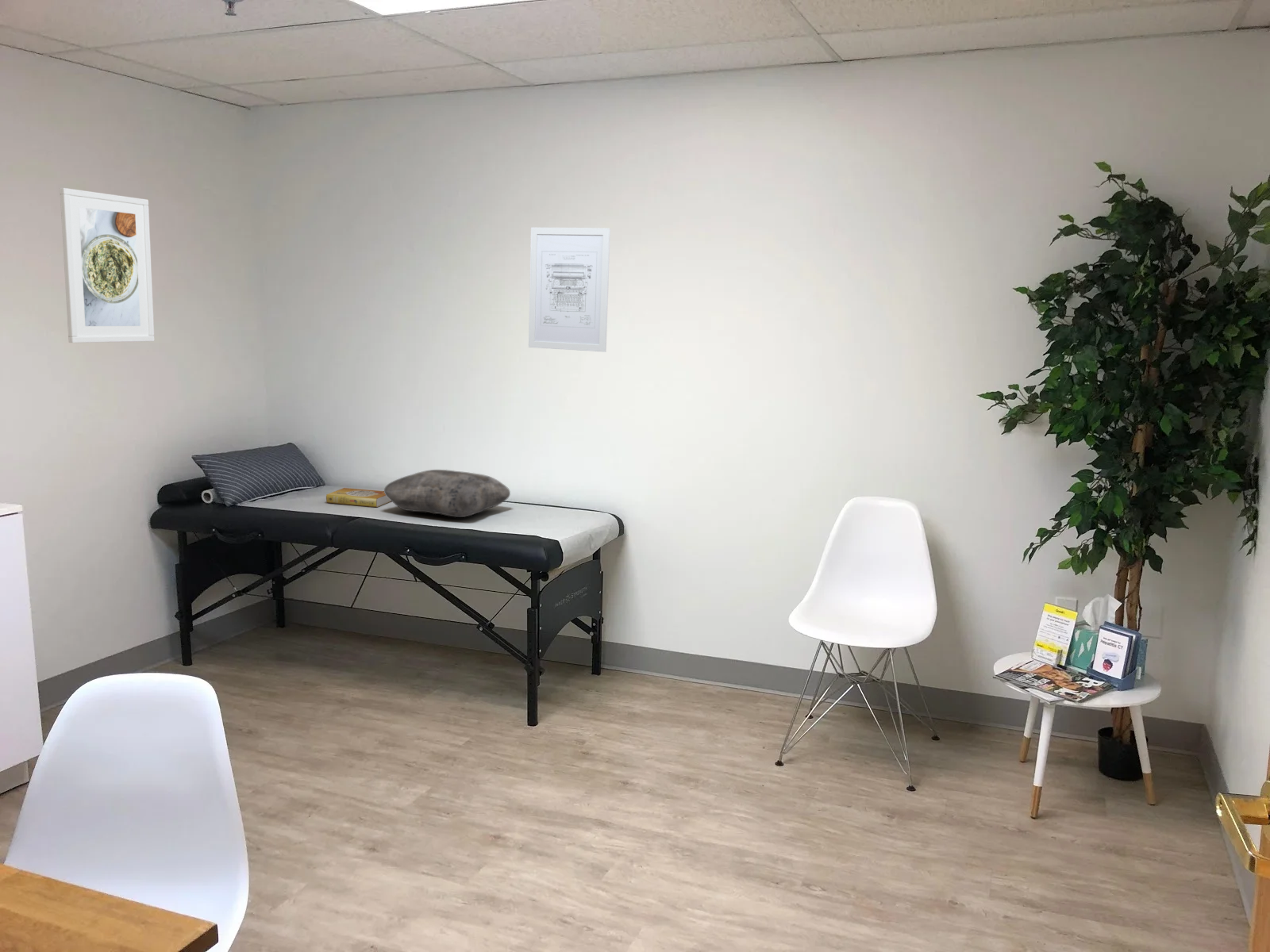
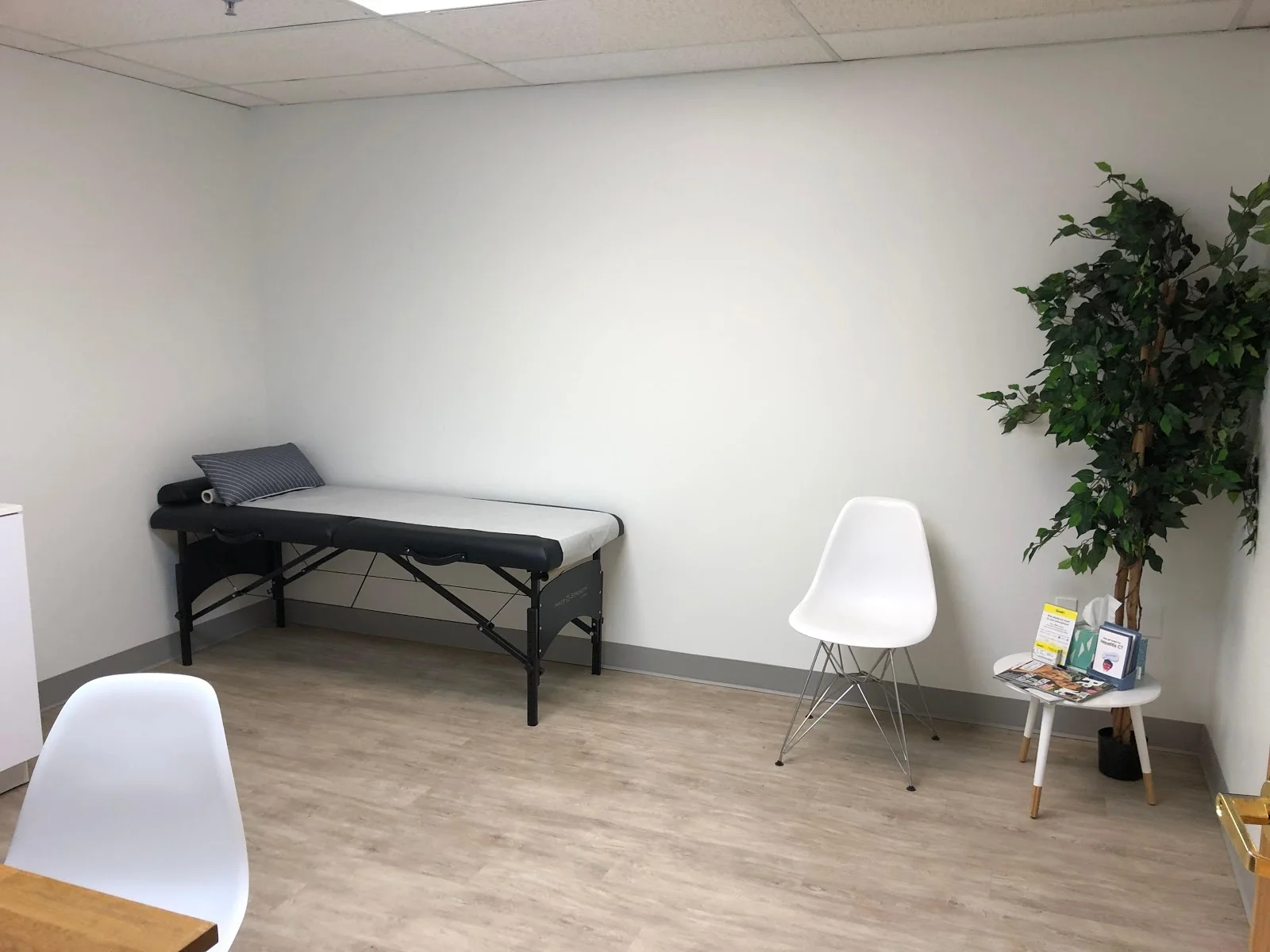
- cushion [383,469,511,518]
- wall art [528,227,611,353]
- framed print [59,187,155,344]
- book [325,487,392,508]
